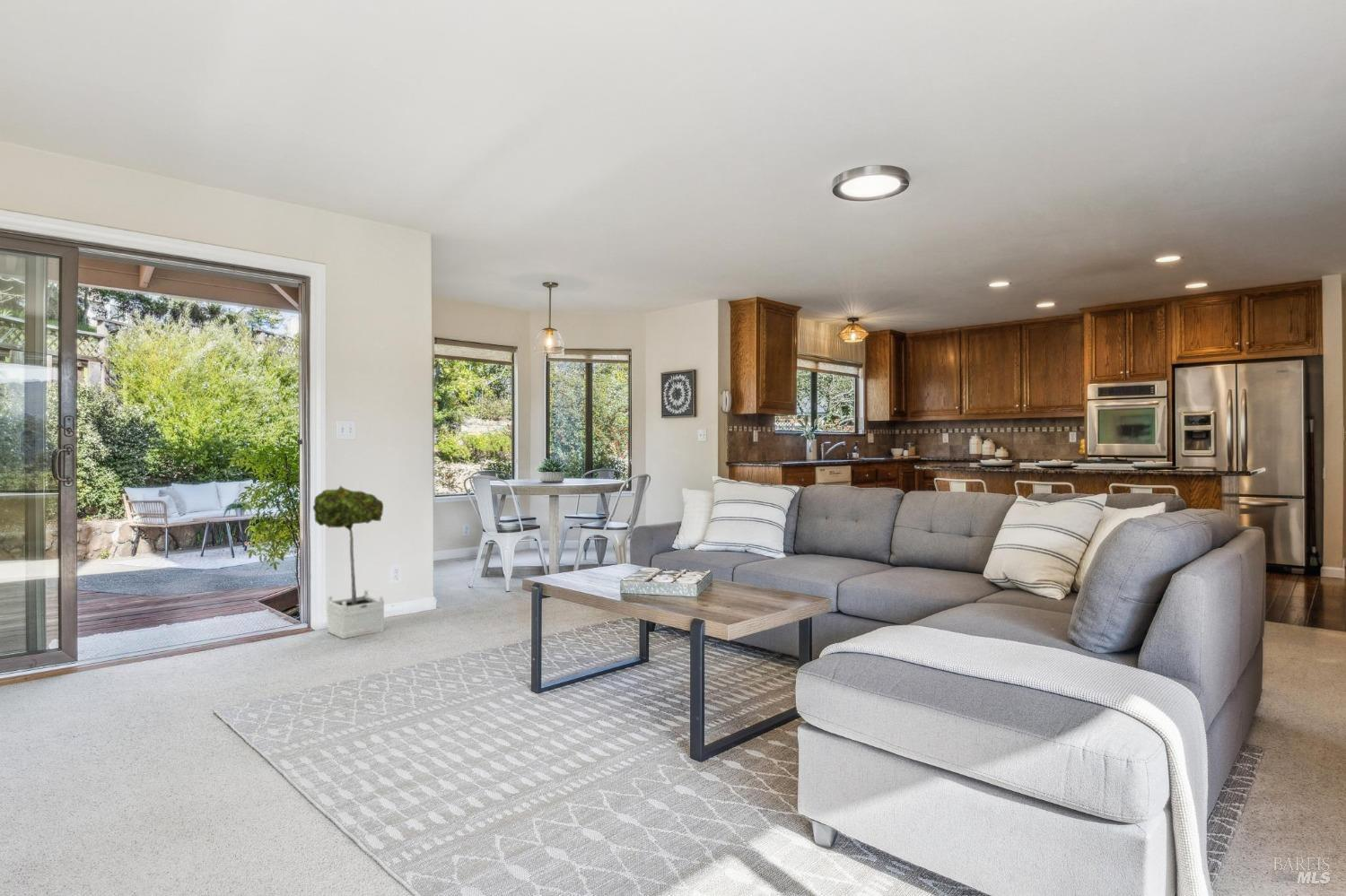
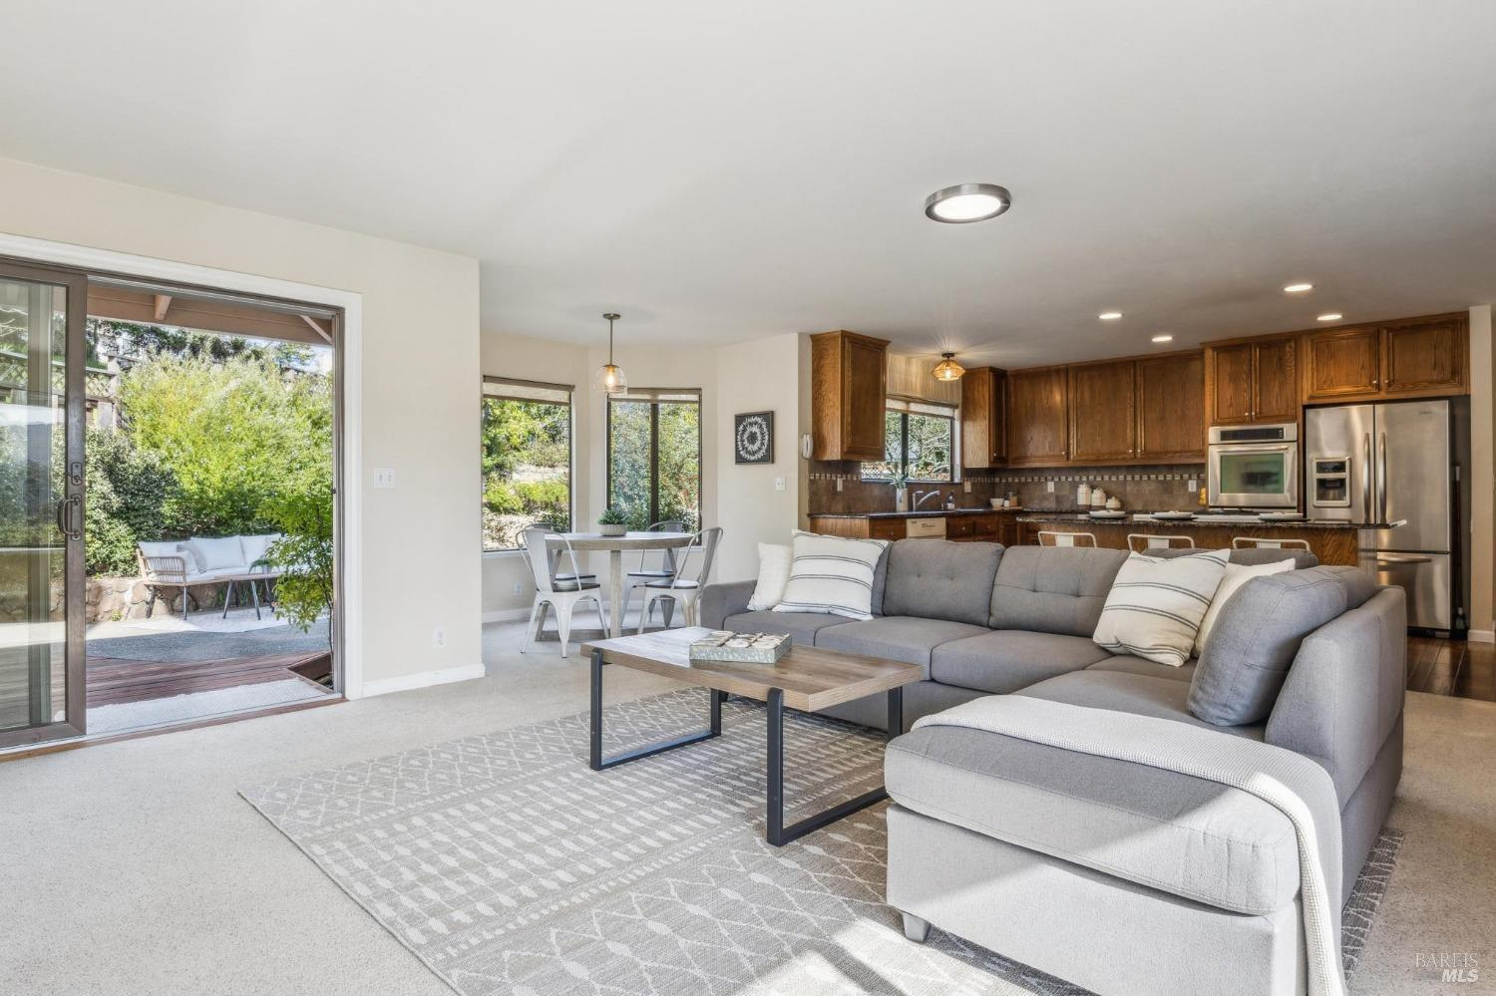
- potted tree [312,485,385,639]
